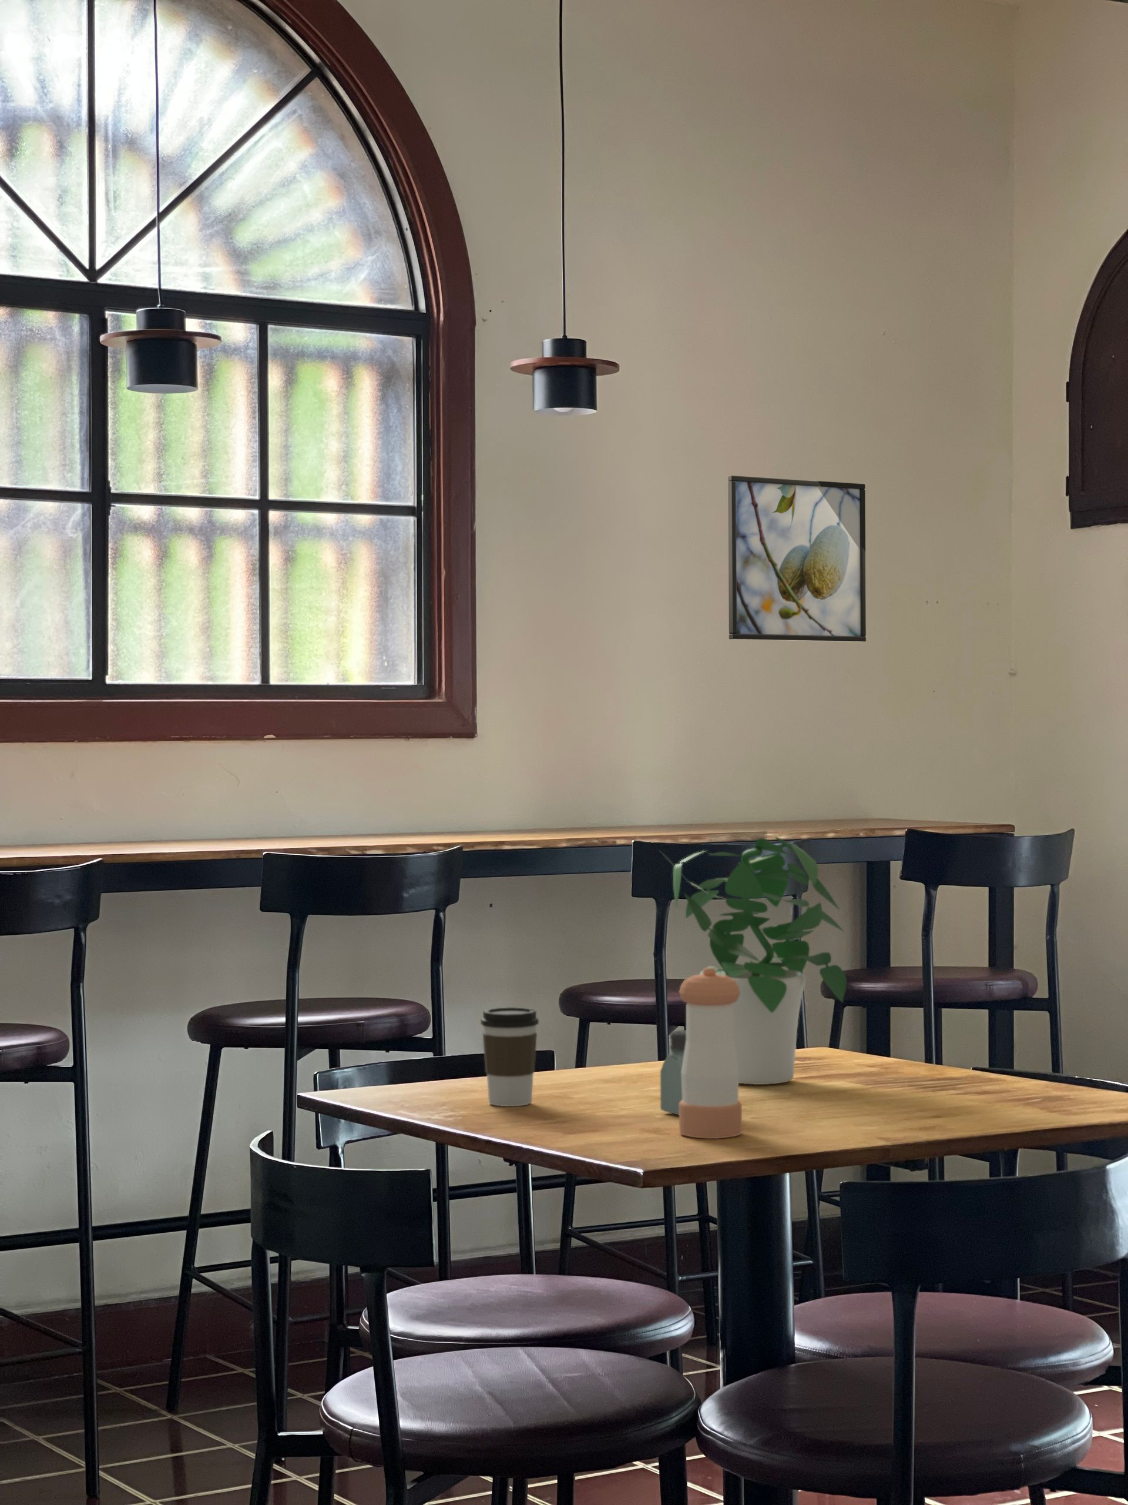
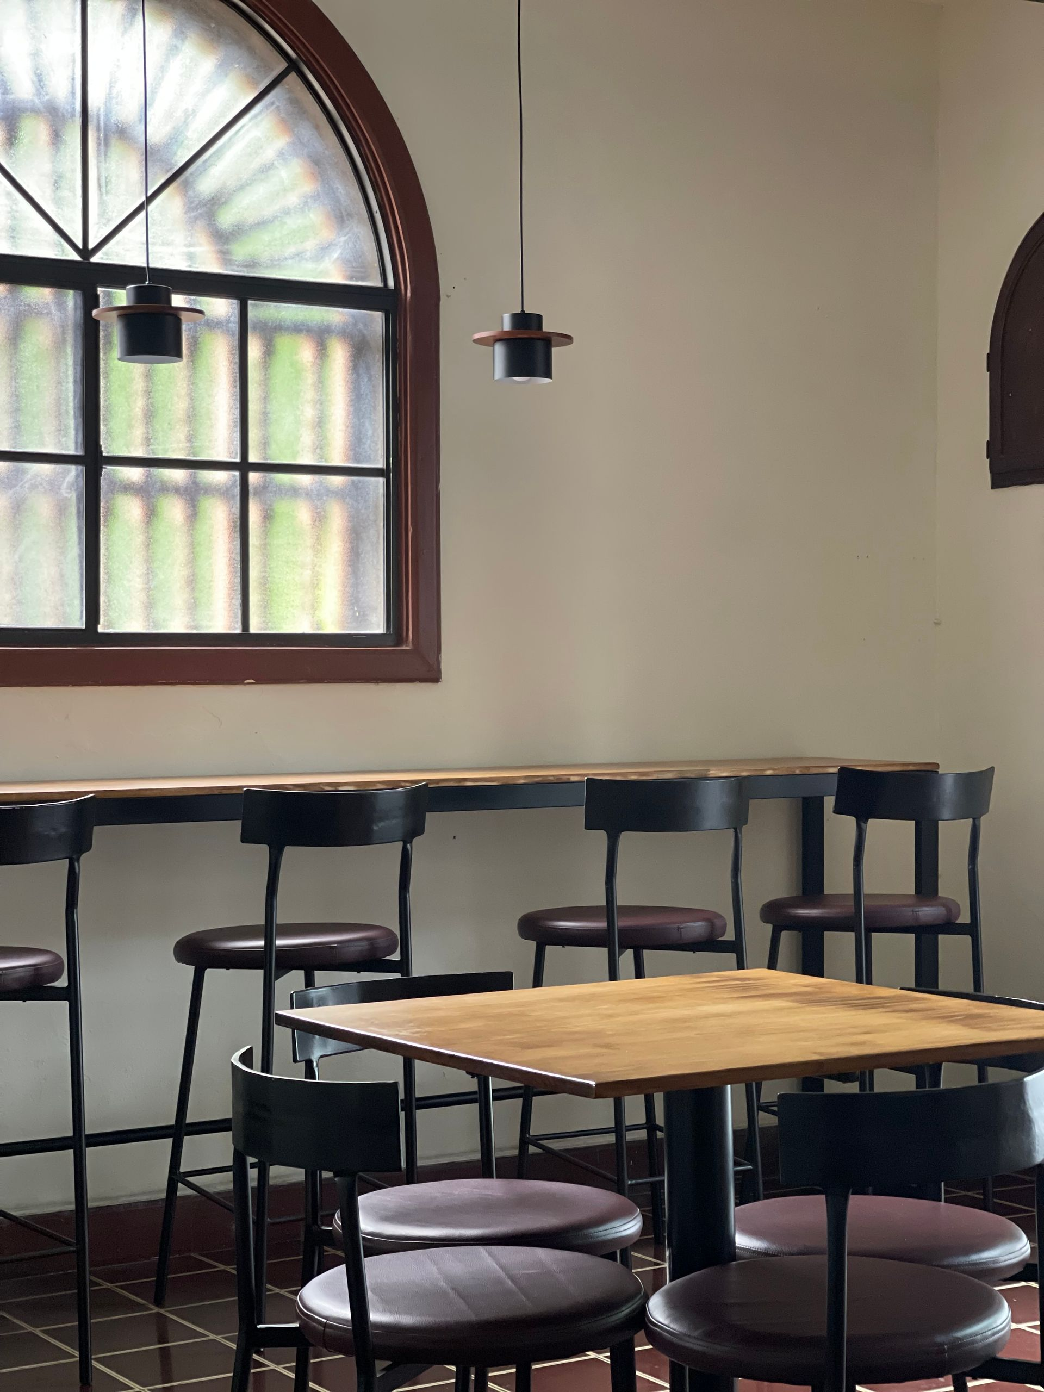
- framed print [728,474,866,642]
- saltshaker [660,1030,686,1116]
- potted plant [659,835,847,1085]
- pepper shaker [679,968,743,1139]
- coffee cup [480,1006,539,1107]
